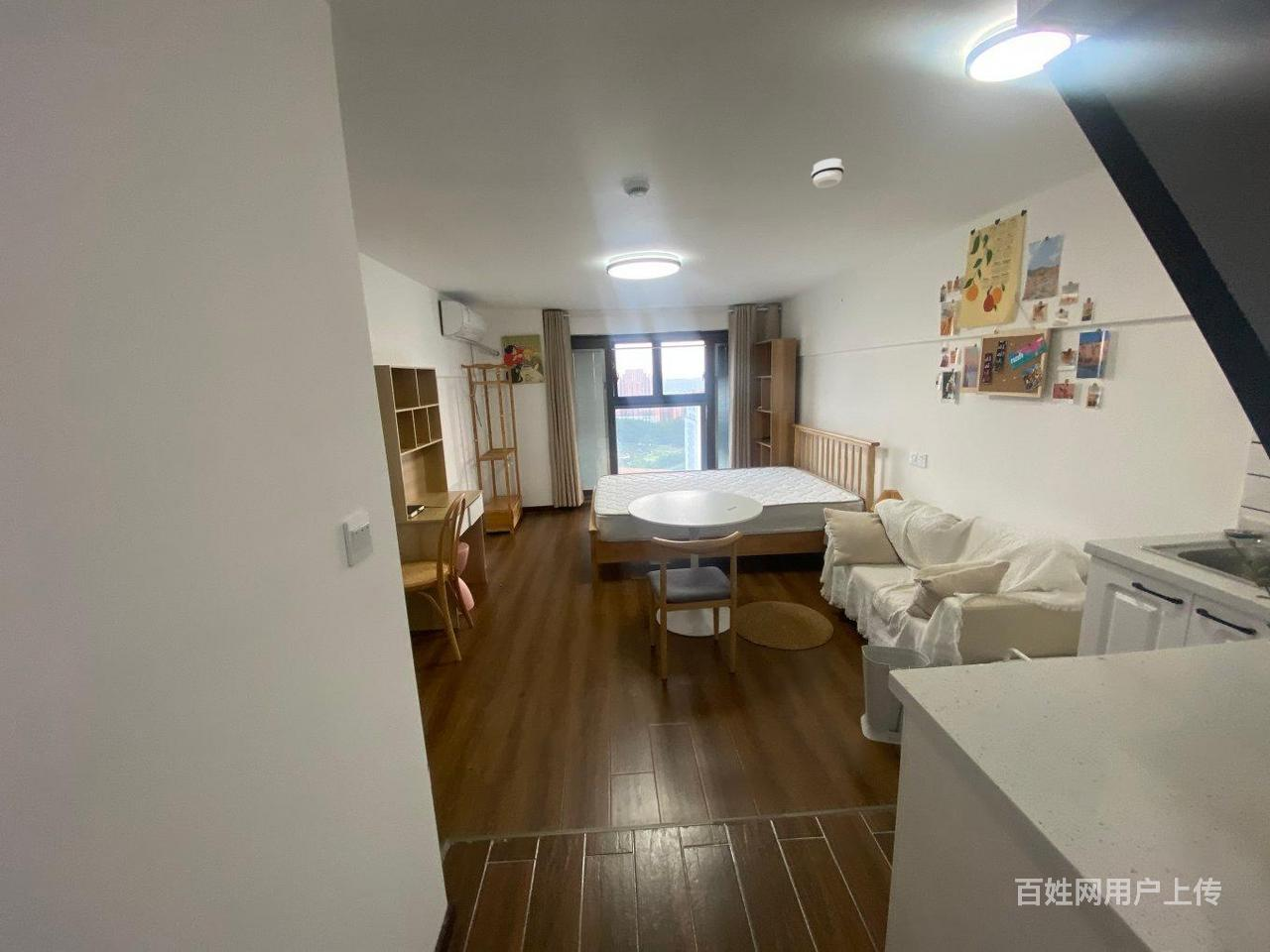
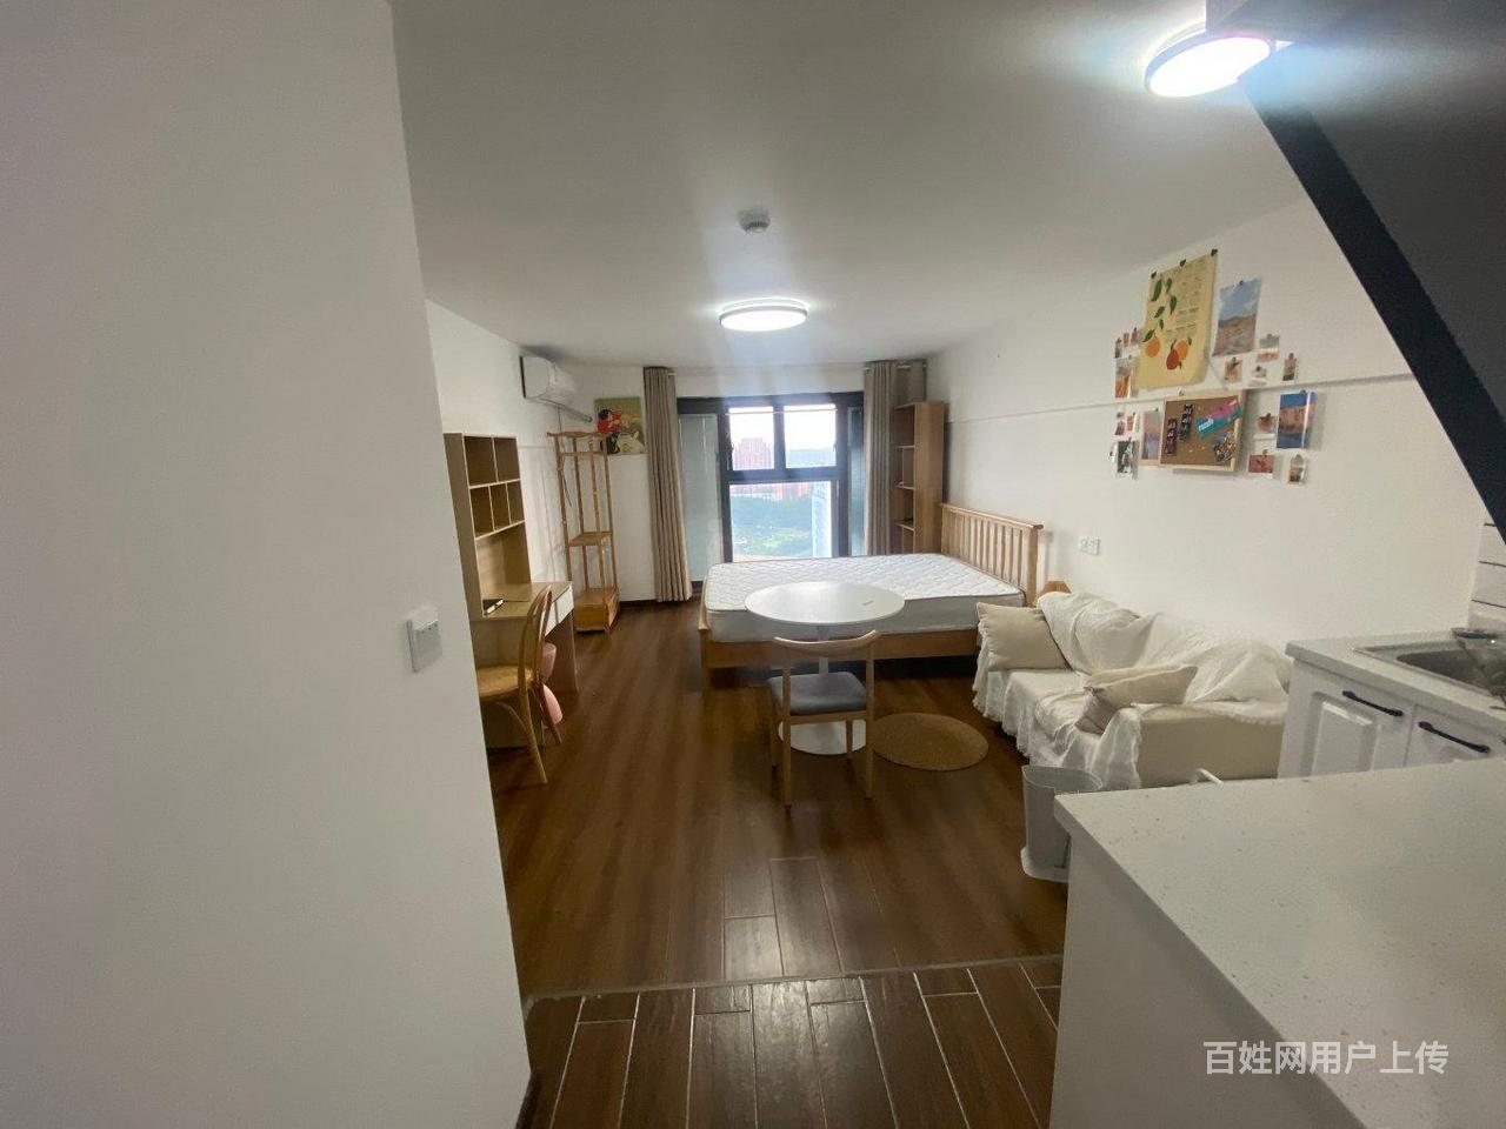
- smoke detector [811,158,845,188]
